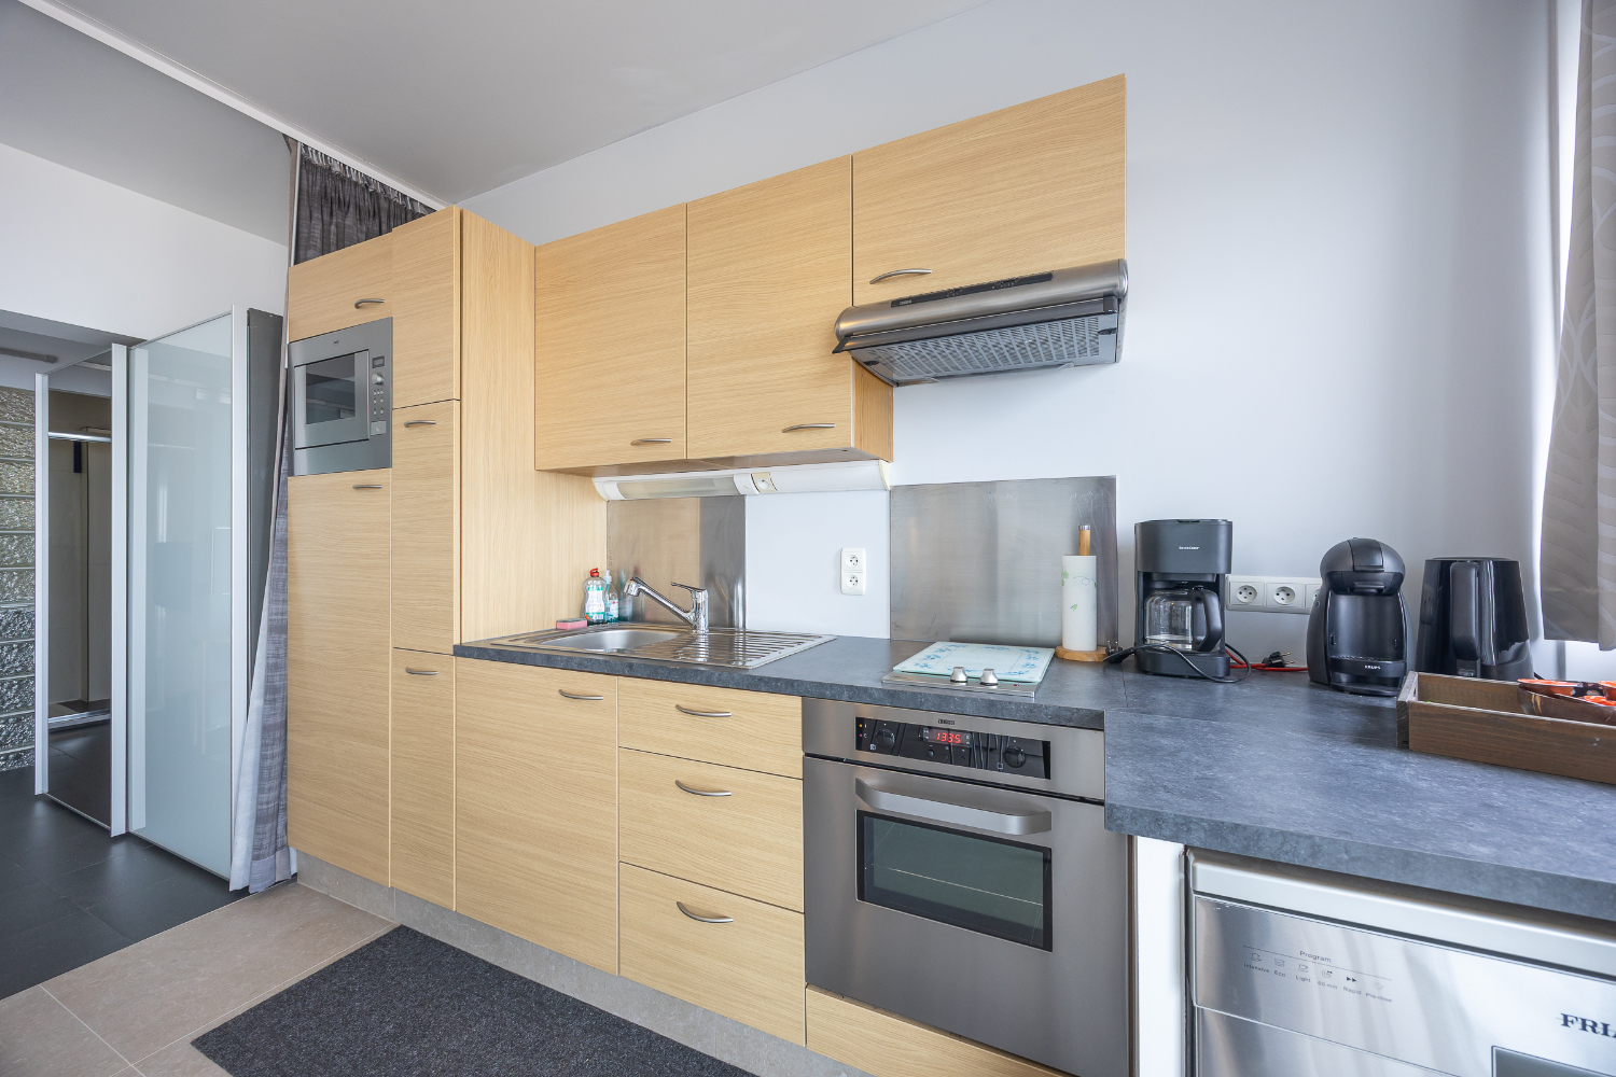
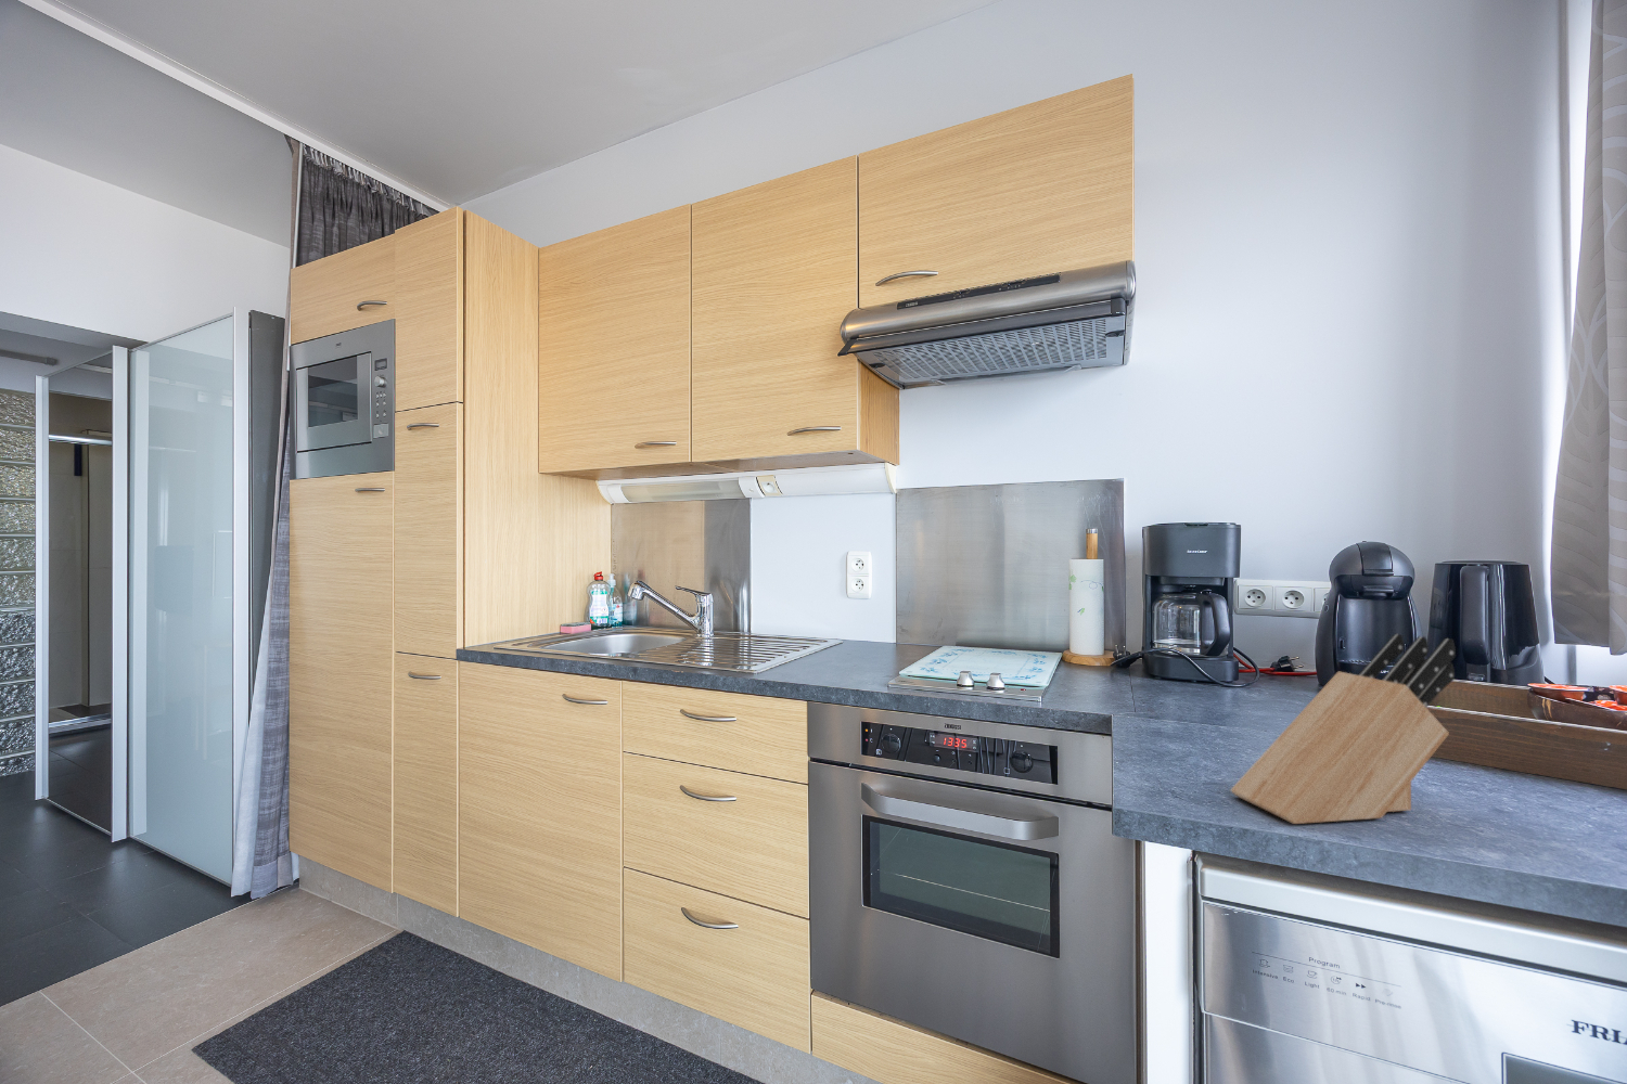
+ knife block [1230,633,1456,825]
